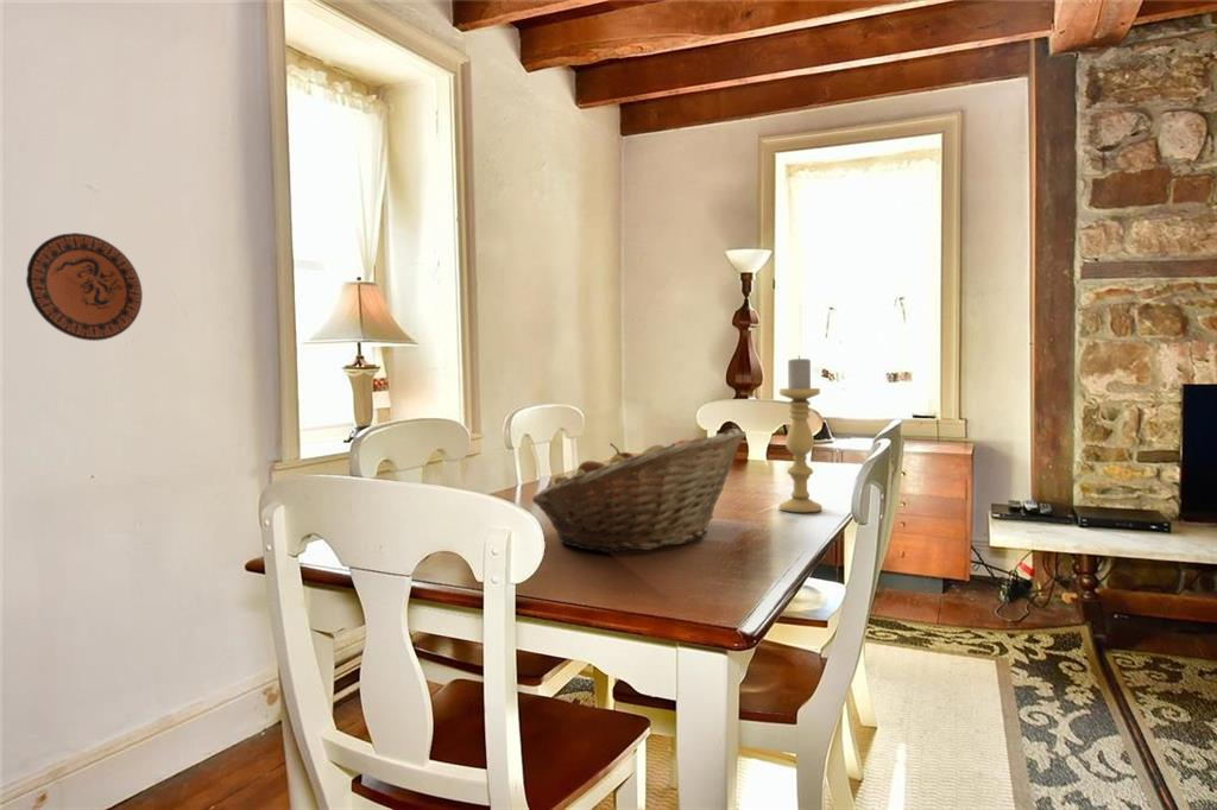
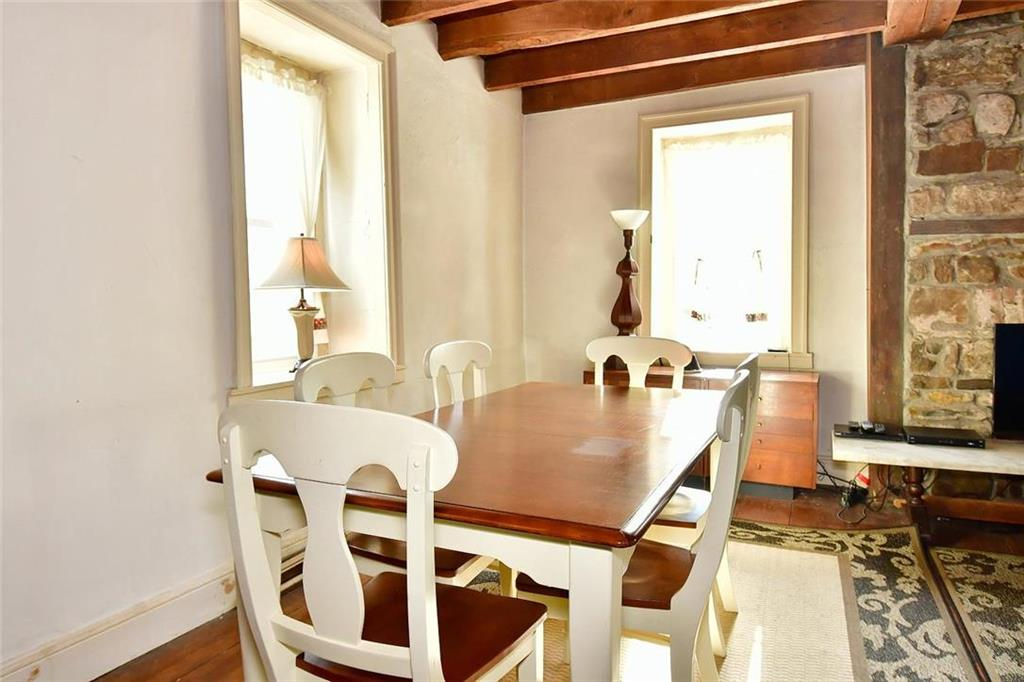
- candle holder [778,355,824,513]
- fruit basket [531,428,748,553]
- decorative plate [25,232,144,342]
